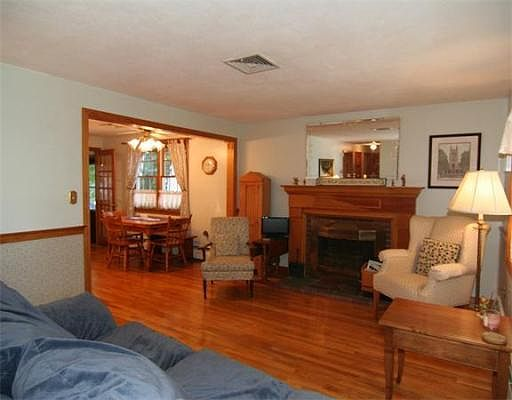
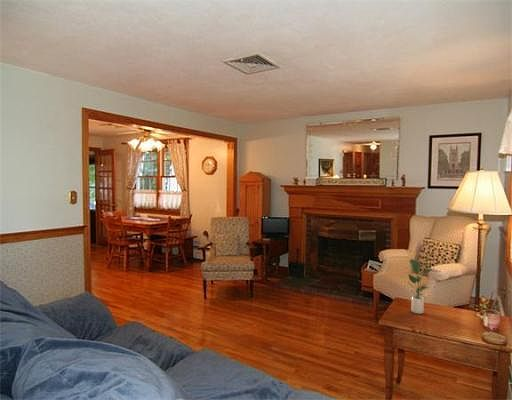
+ potted plant [408,258,435,315]
